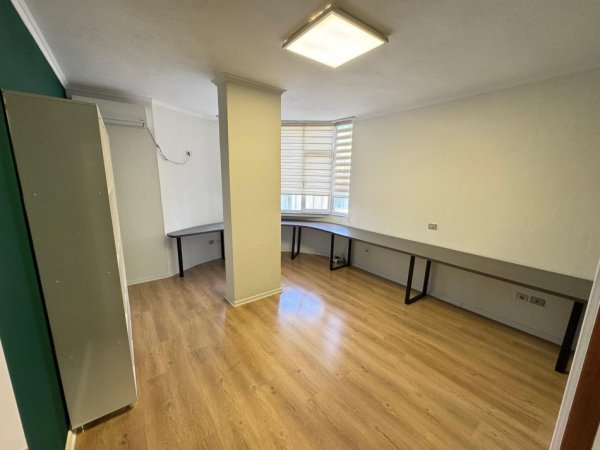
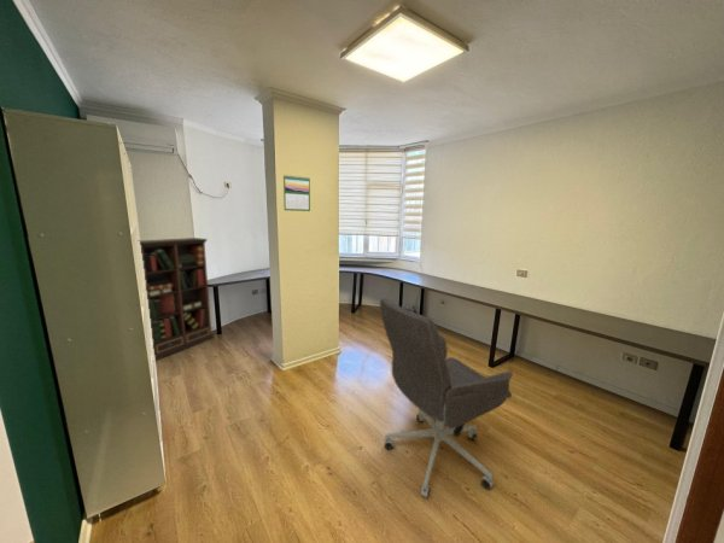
+ calendar [282,174,311,212]
+ bookcase [139,237,215,362]
+ office chair [379,297,514,500]
